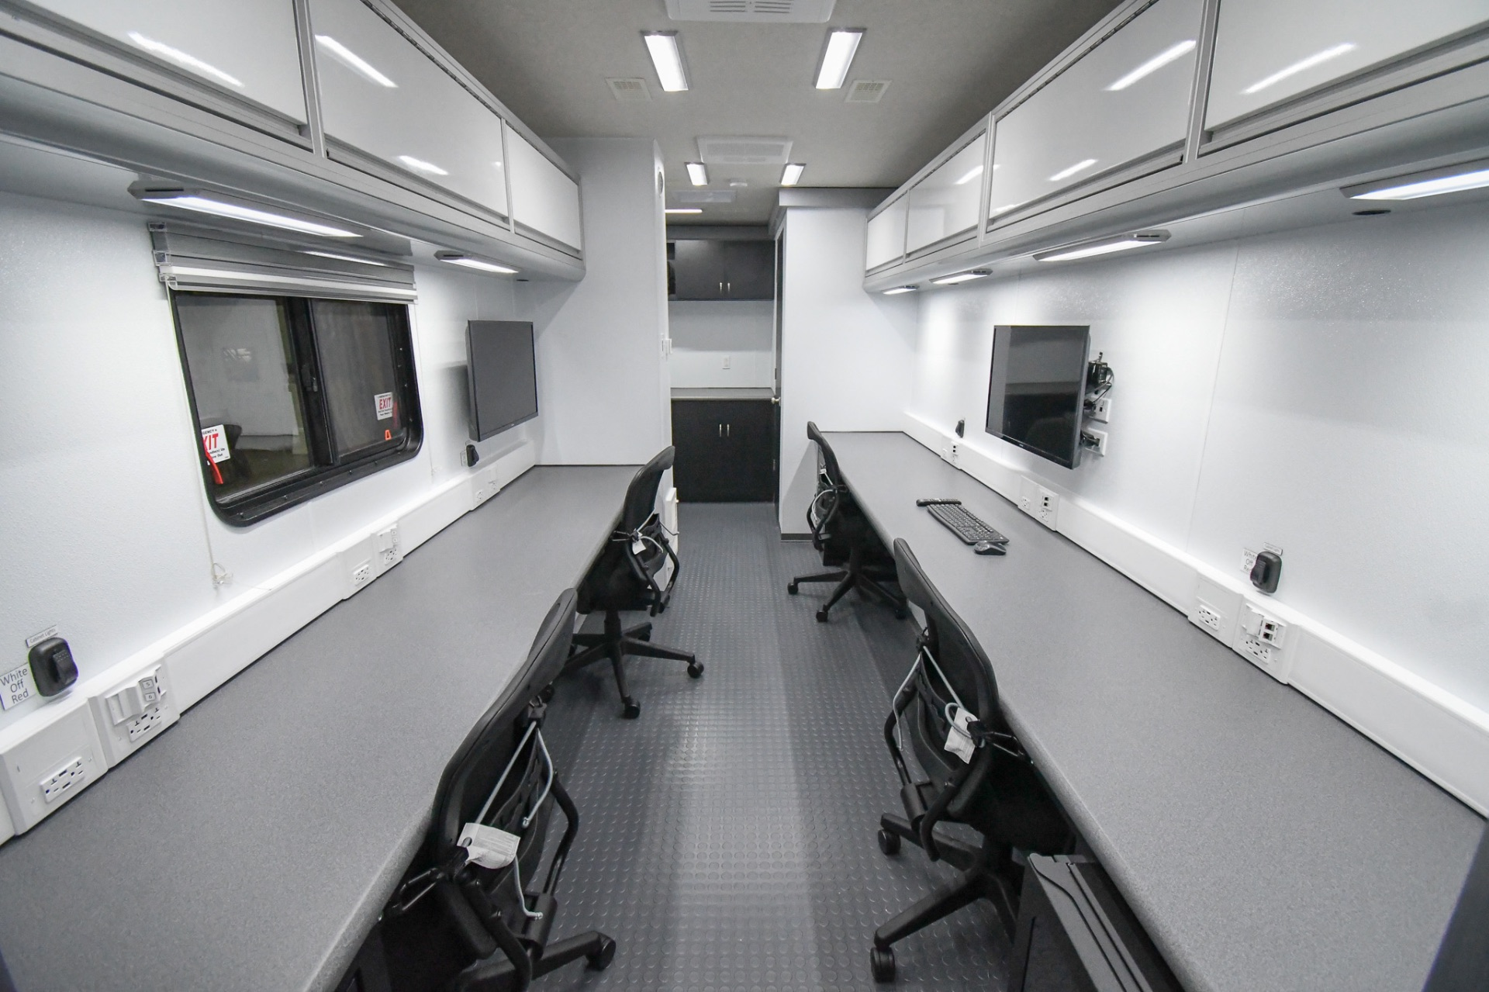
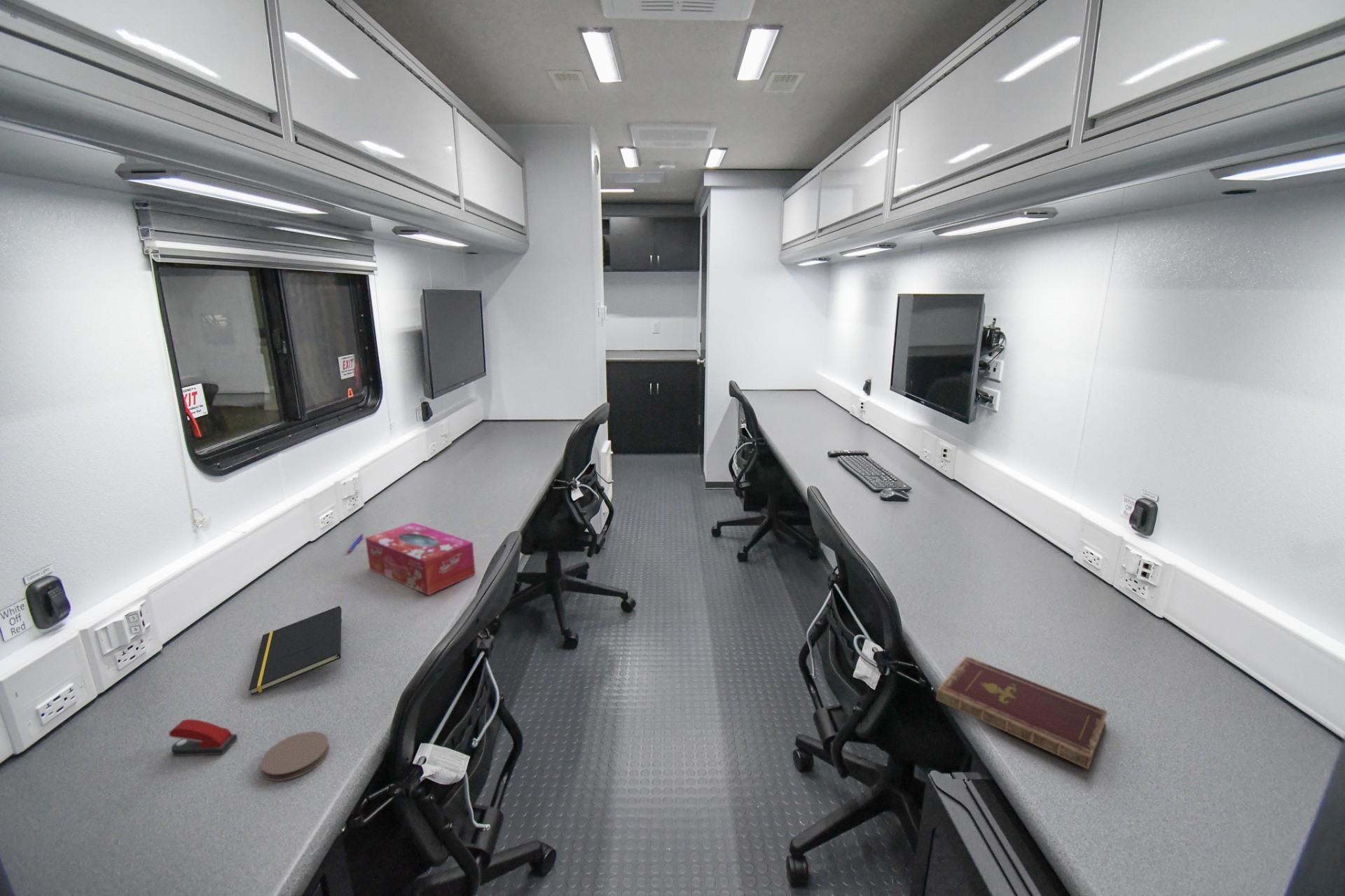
+ coaster [260,731,330,782]
+ pen [347,533,364,553]
+ stapler [168,719,238,757]
+ tissue box [365,522,476,596]
+ notepad [248,605,343,696]
+ notebook [936,656,1108,770]
